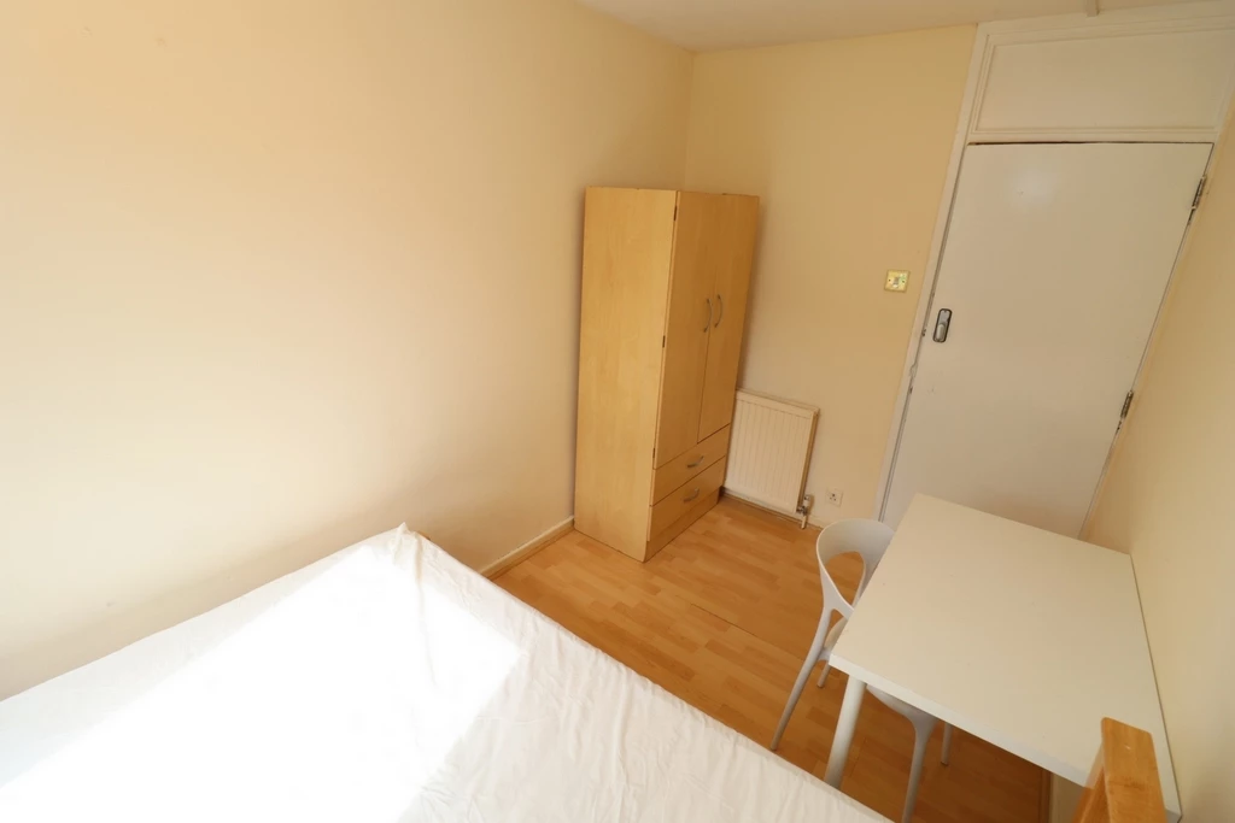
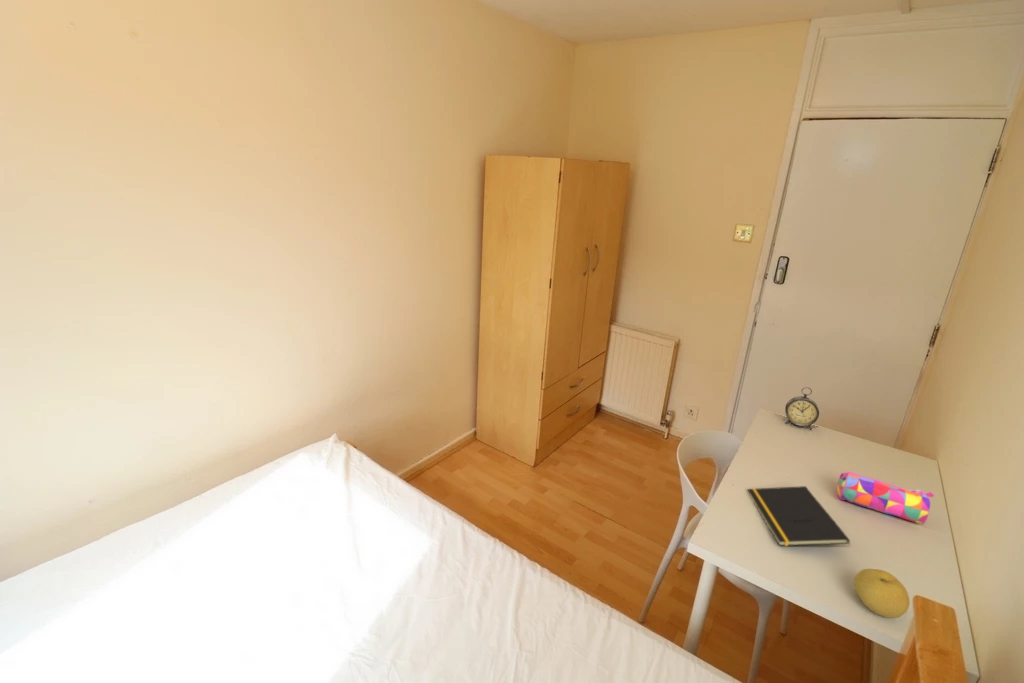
+ pencil case [836,471,935,525]
+ notepad [746,485,851,547]
+ fruit [853,568,910,619]
+ alarm clock [784,386,820,431]
